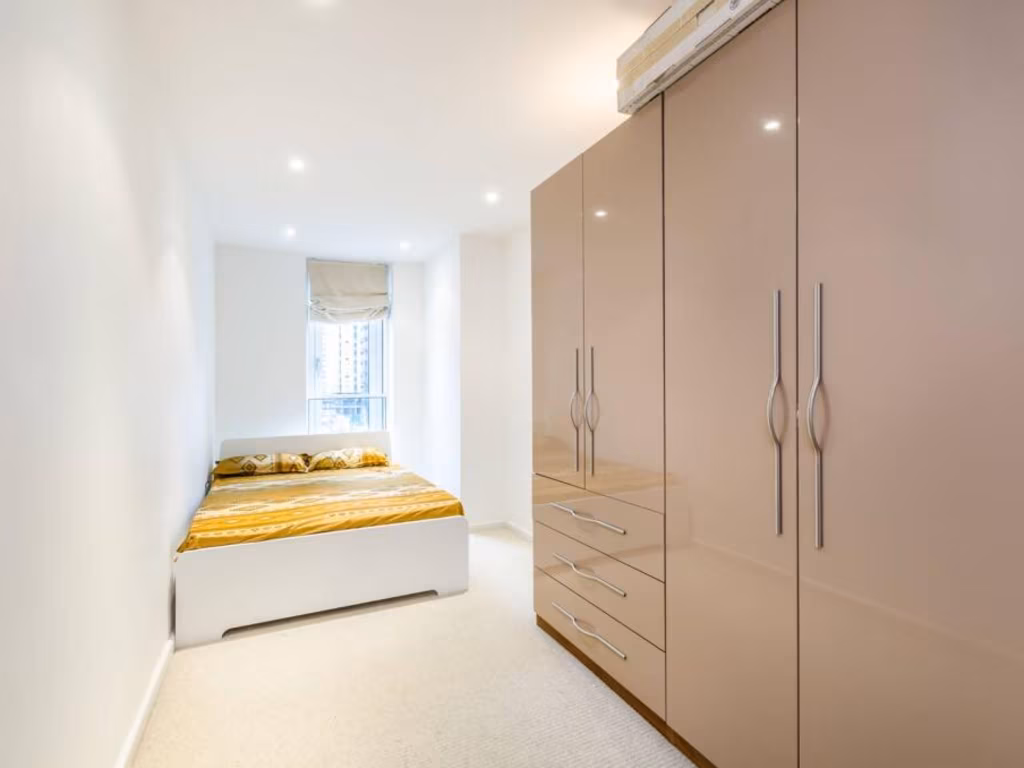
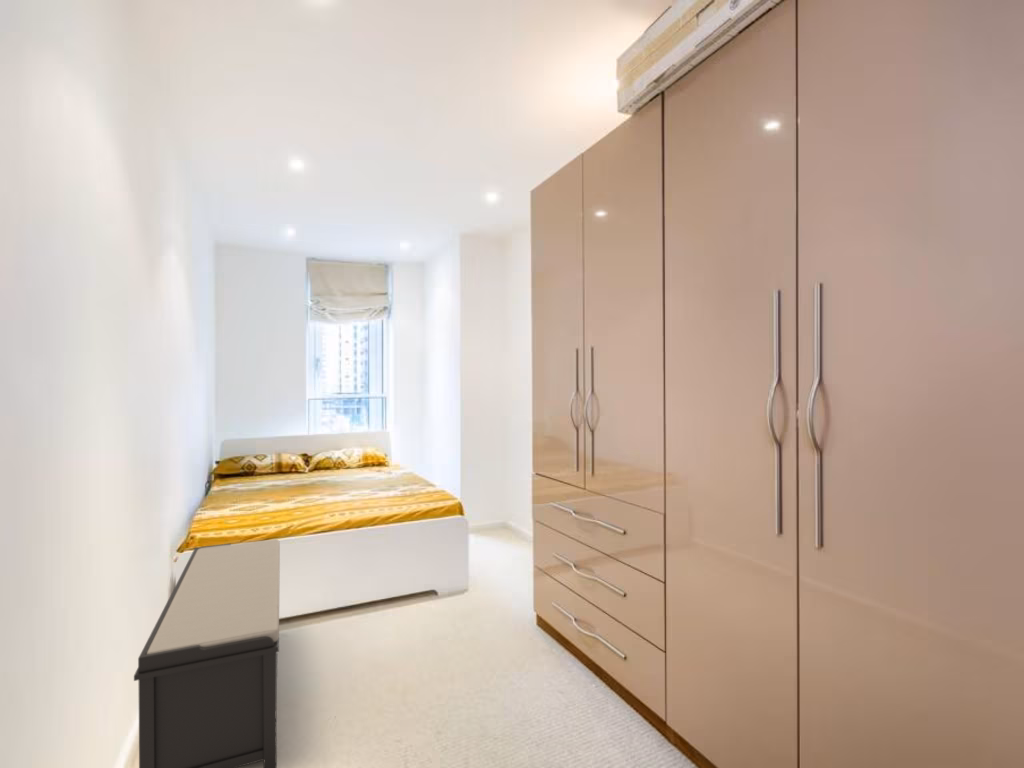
+ bench [133,538,281,768]
